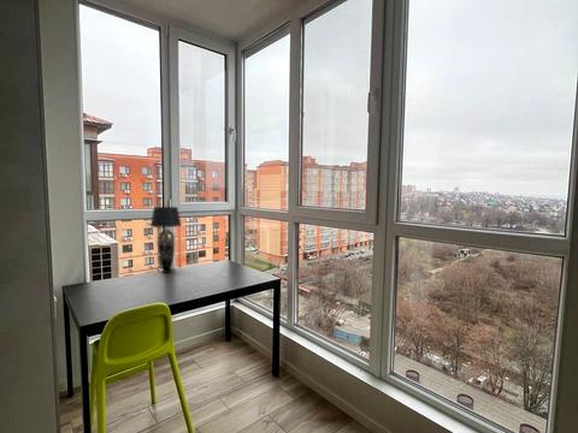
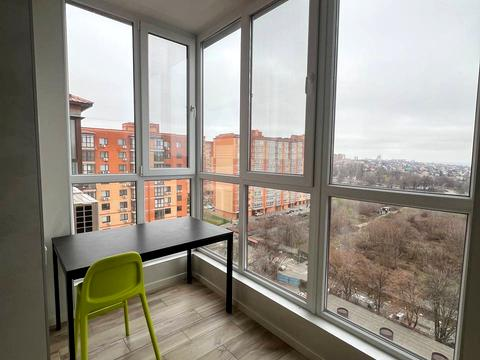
- table lamp [149,206,183,274]
